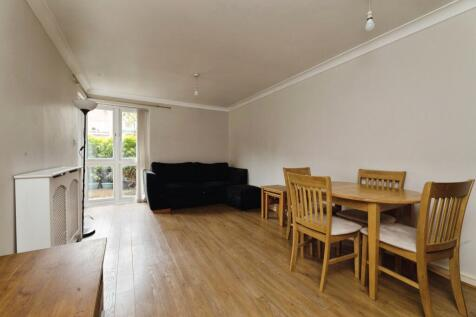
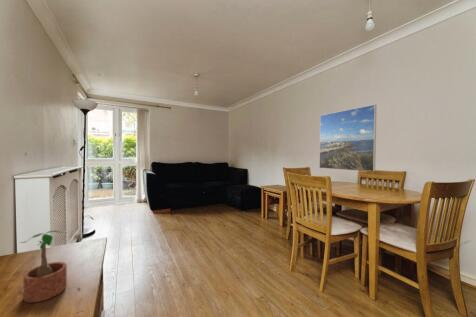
+ potted plant [18,229,68,304]
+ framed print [318,104,377,172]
